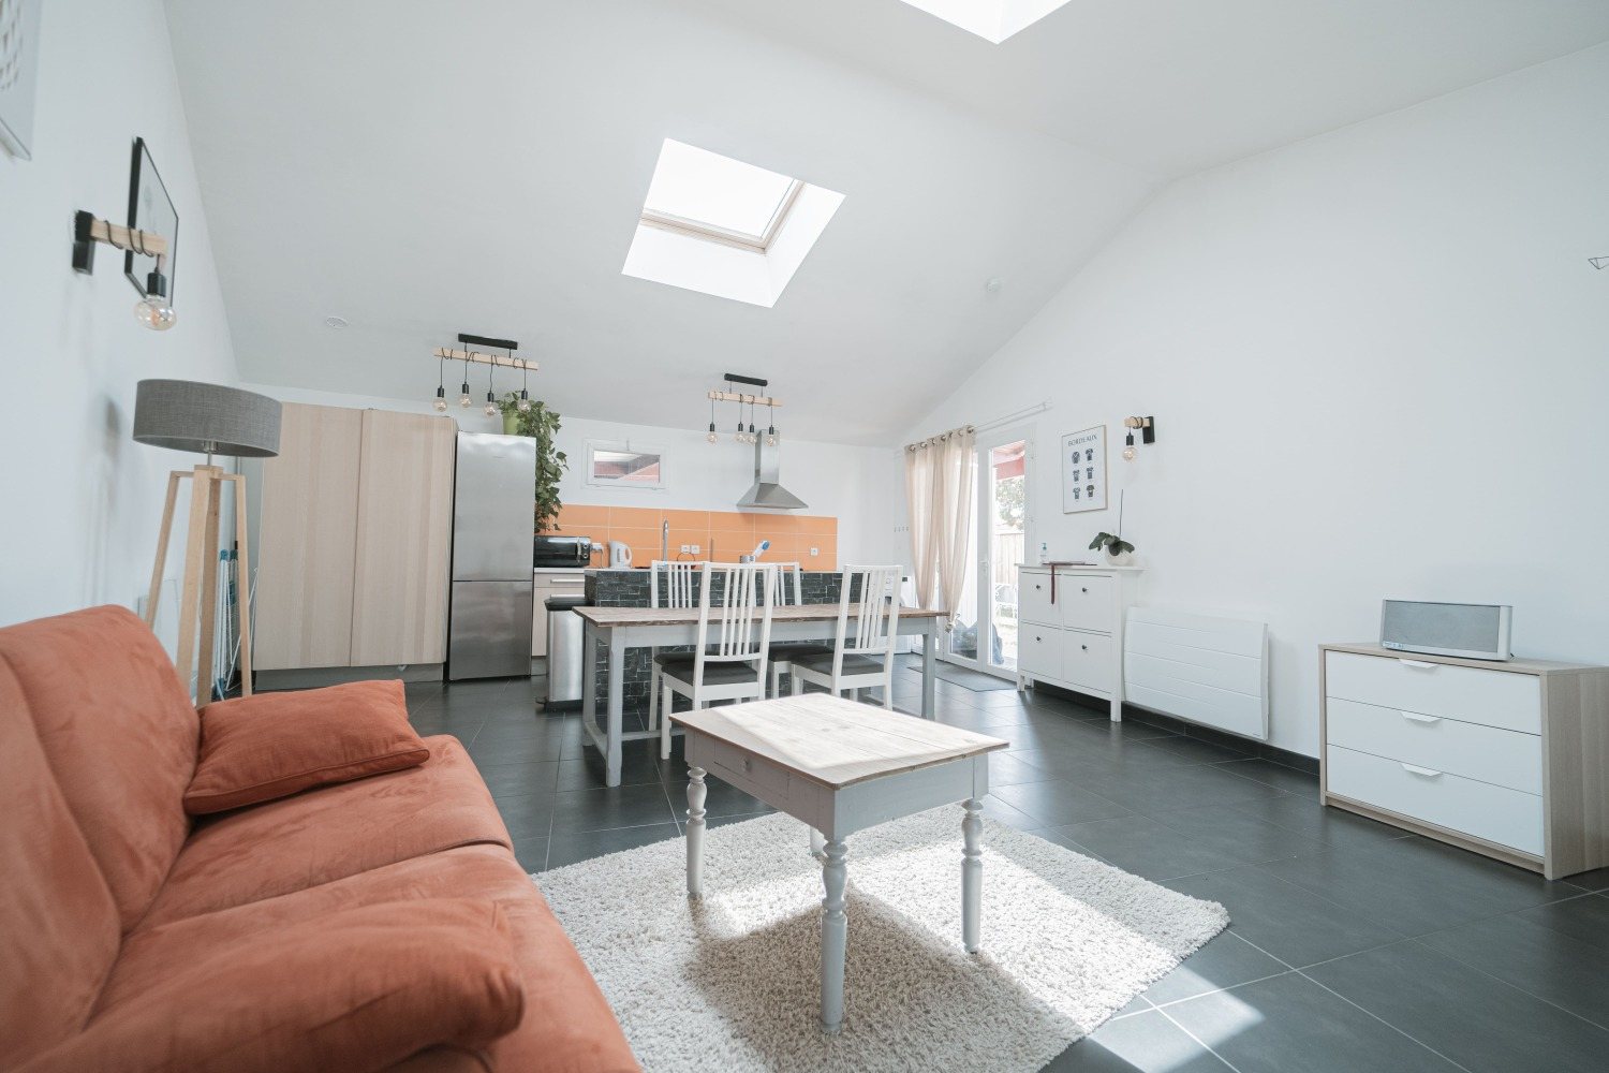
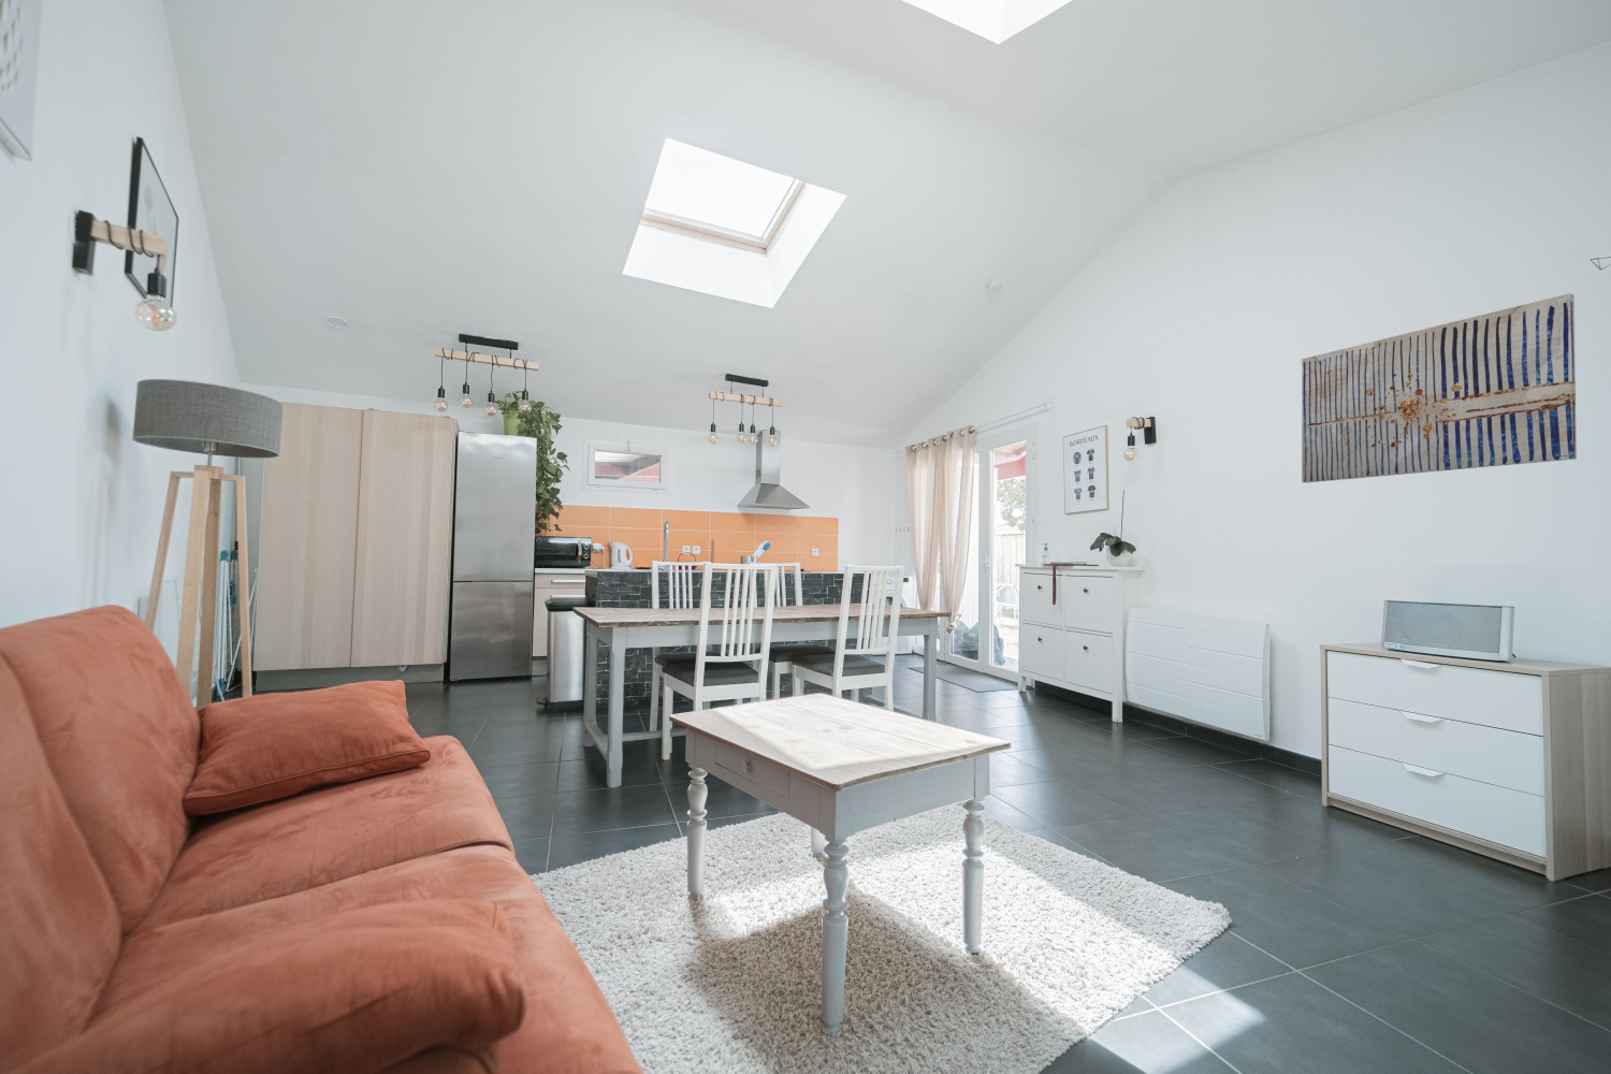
+ wall art [1301,292,1577,483]
